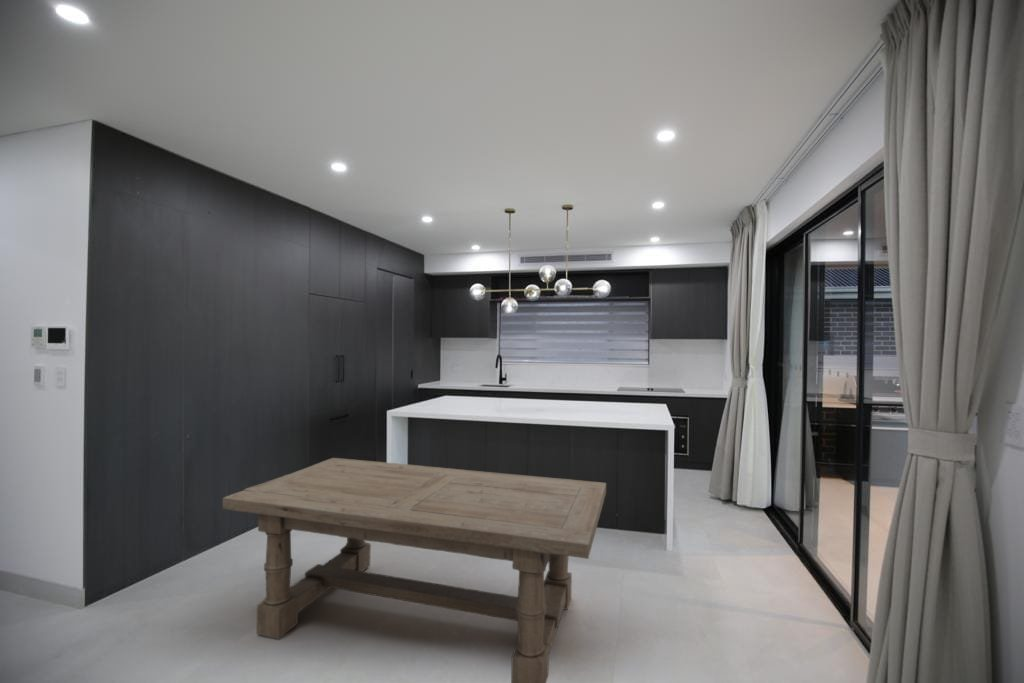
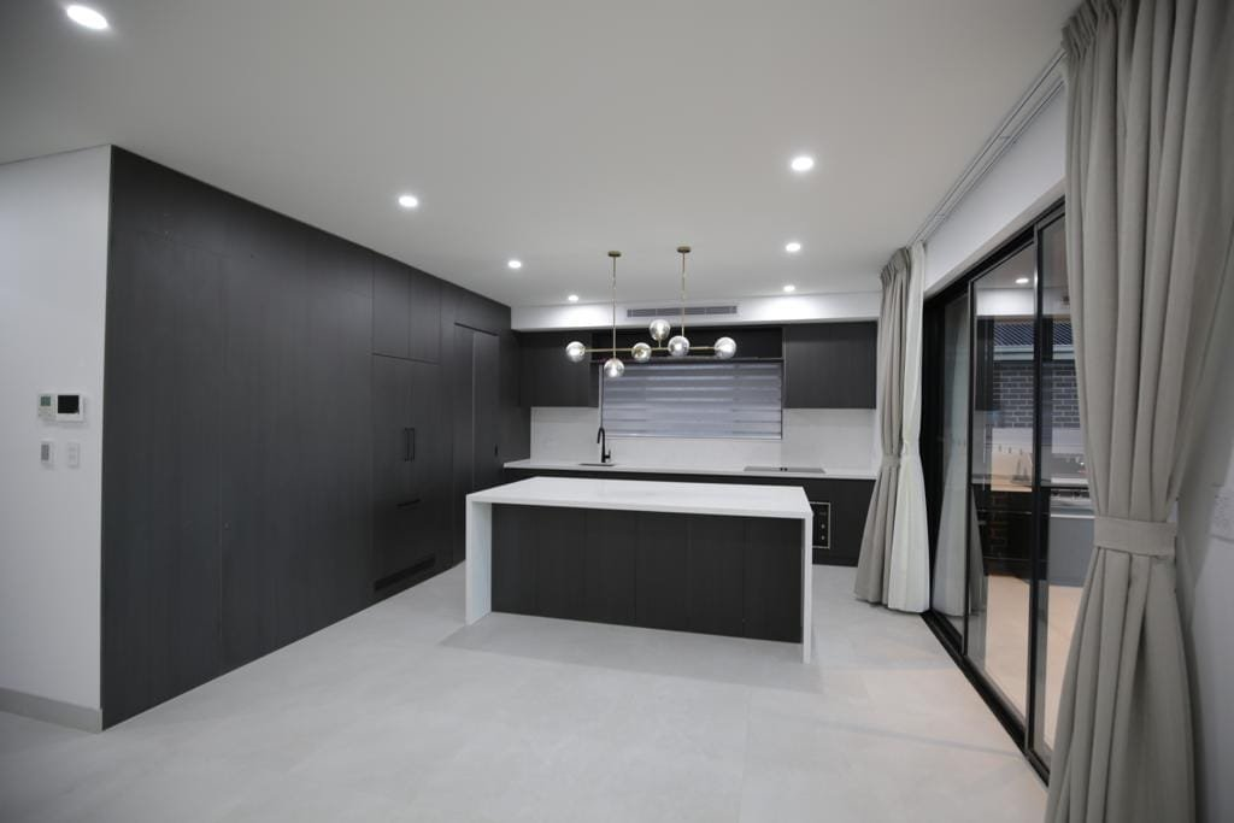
- dining table [222,457,607,683]
